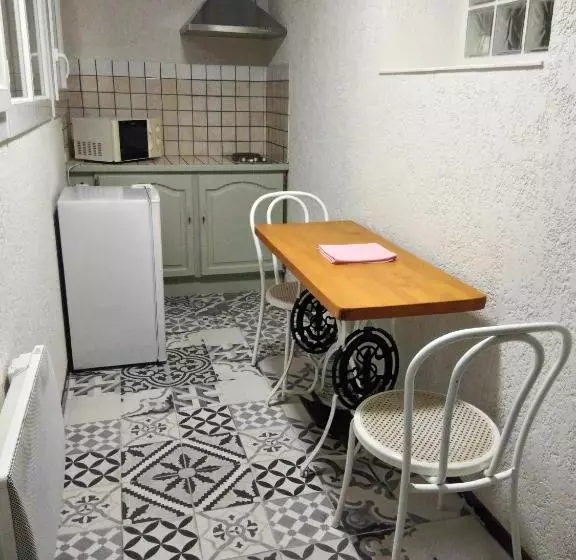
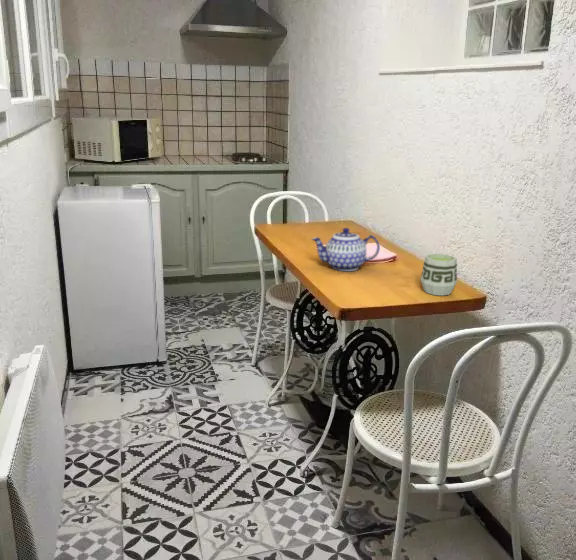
+ teapot [310,227,381,272]
+ cup [420,253,458,297]
